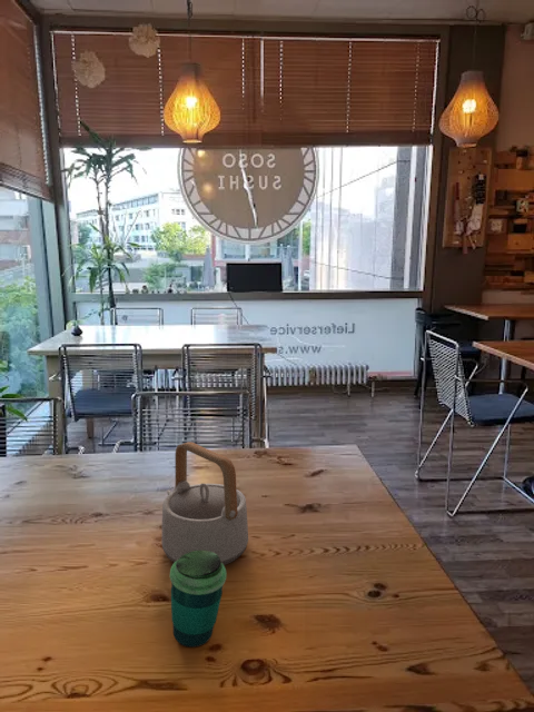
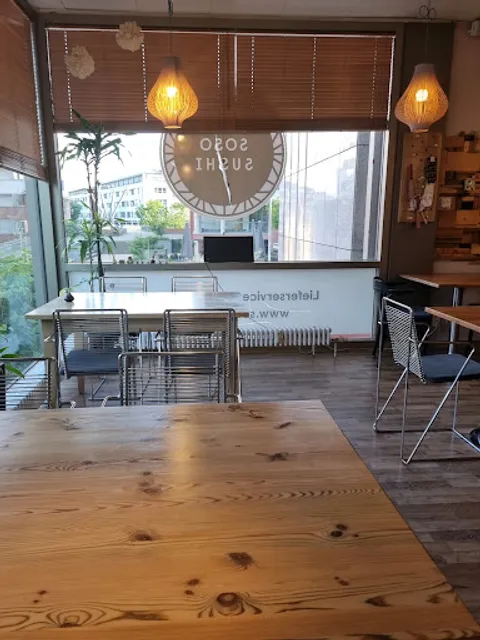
- teapot [160,441,249,566]
- cup [169,551,227,649]
